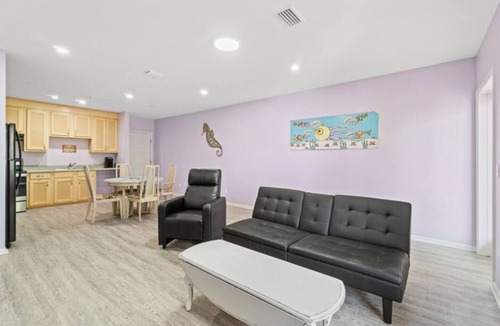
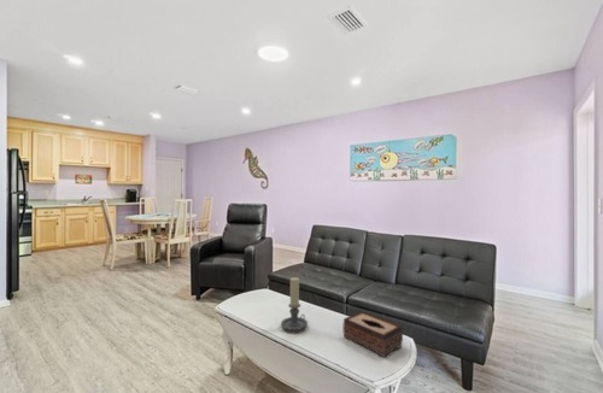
+ tissue box [343,310,404,358]
+ candle holder [280,276,309,332]
